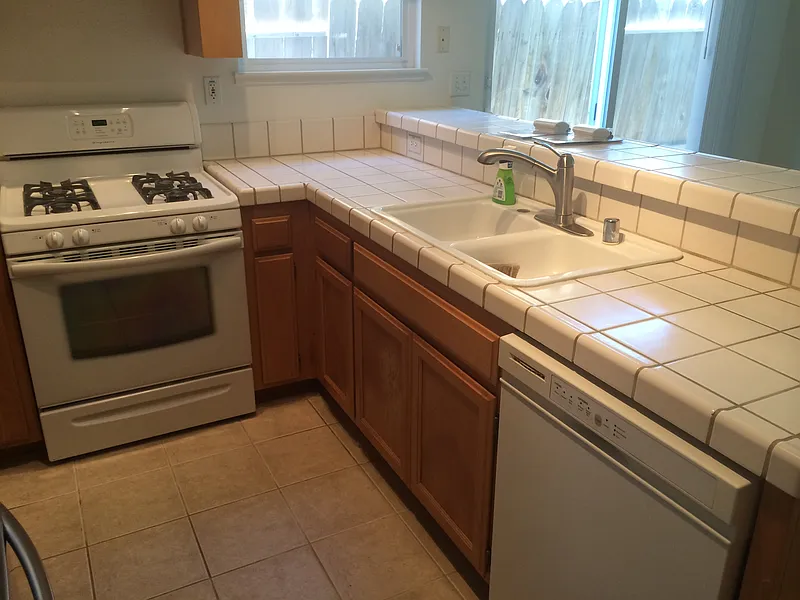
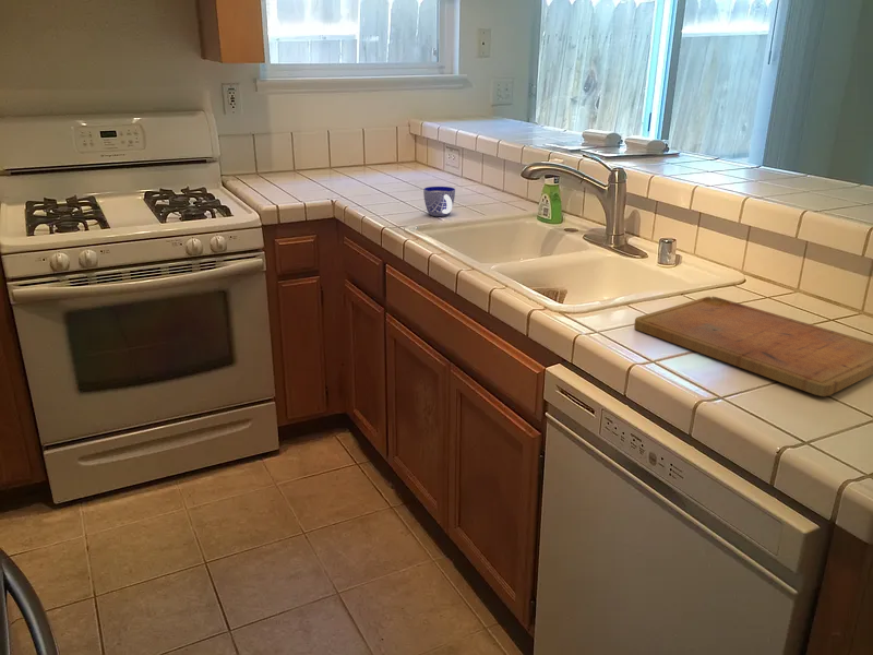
+ cup [422,186,456,217]
+ cutting board [633,295,873,397]
